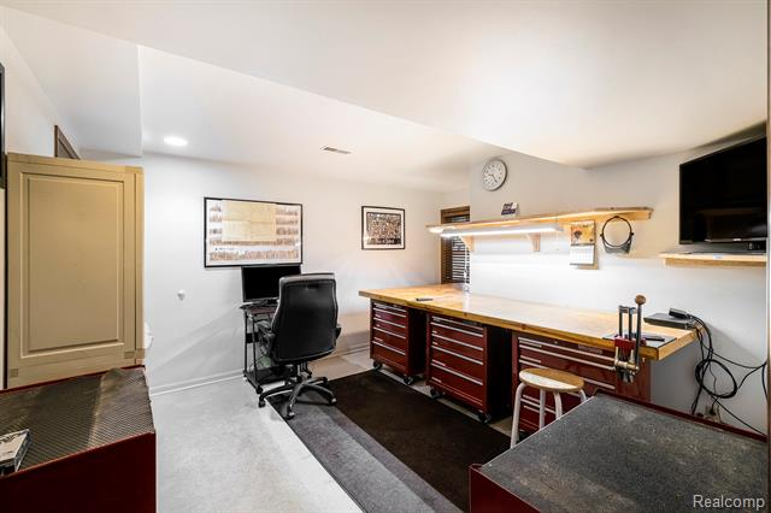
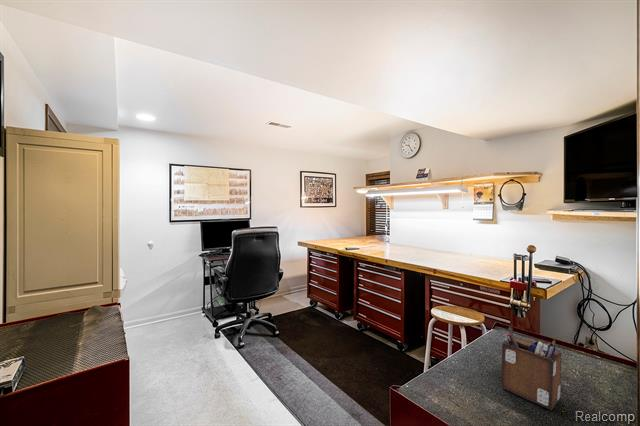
+ desk organizer [500,325,562,411]
